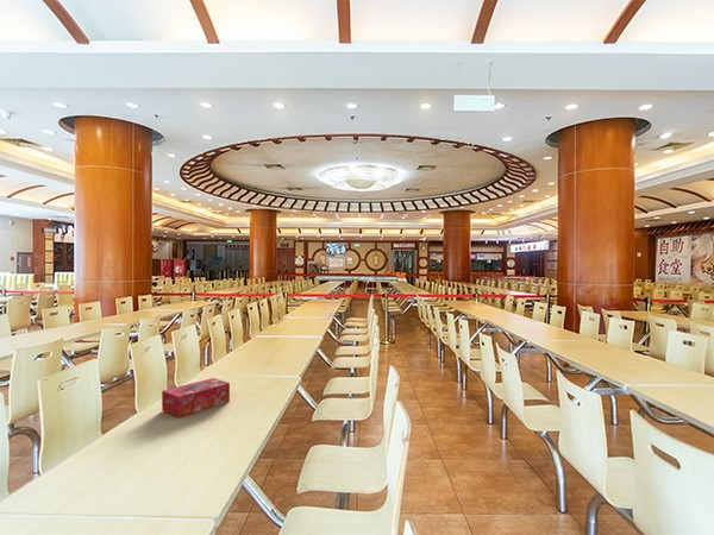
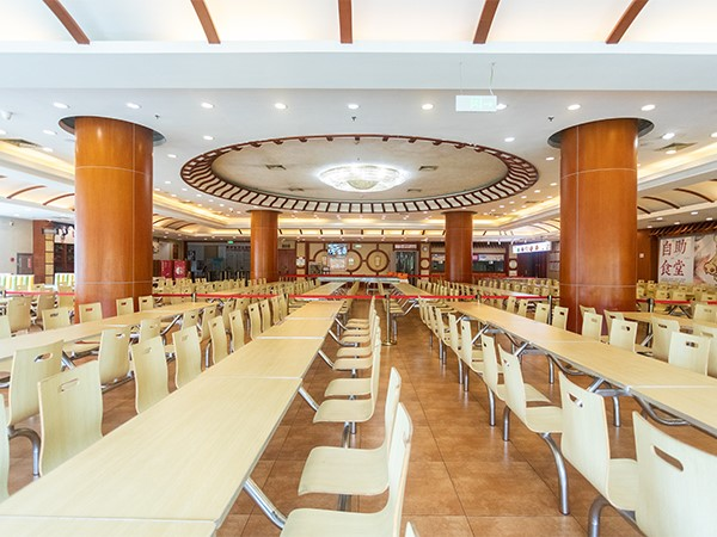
- tissue box [161,377,231,418]
